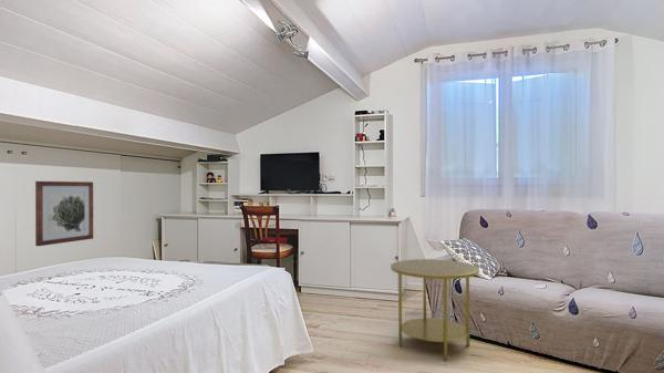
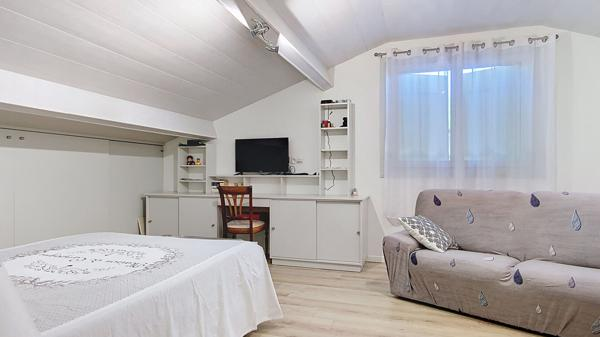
- side table [390,258,480,362]
- wall art [34,180,94,247]
